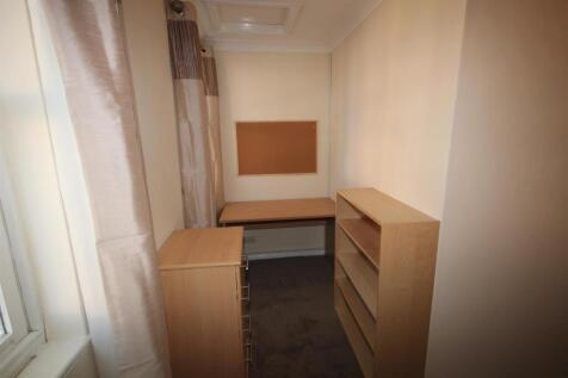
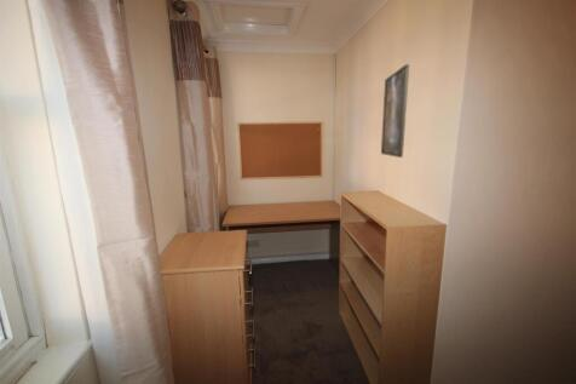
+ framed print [380,63,410,159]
